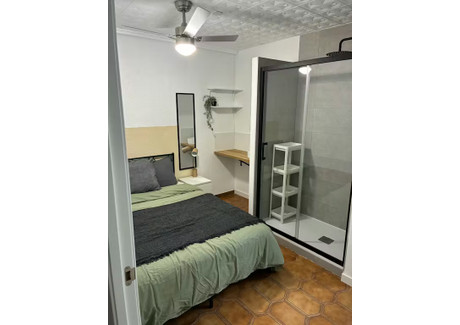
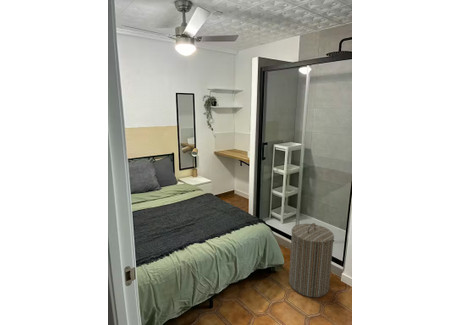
+ laundry hamper [288,222,335,298]
